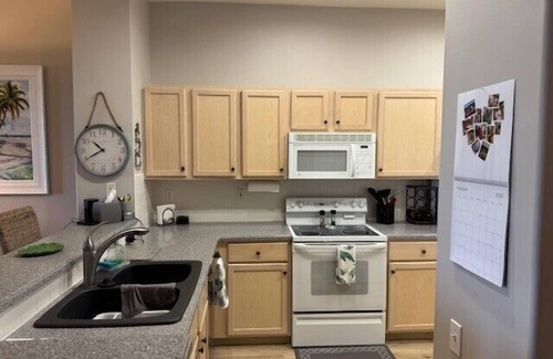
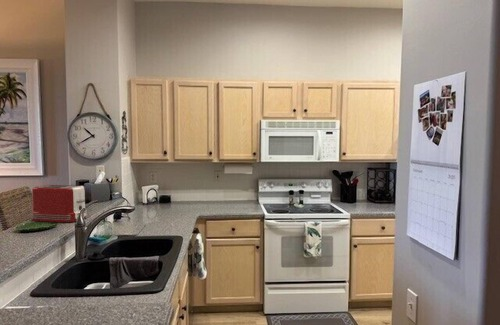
+ toaster [30,184,88,223]
